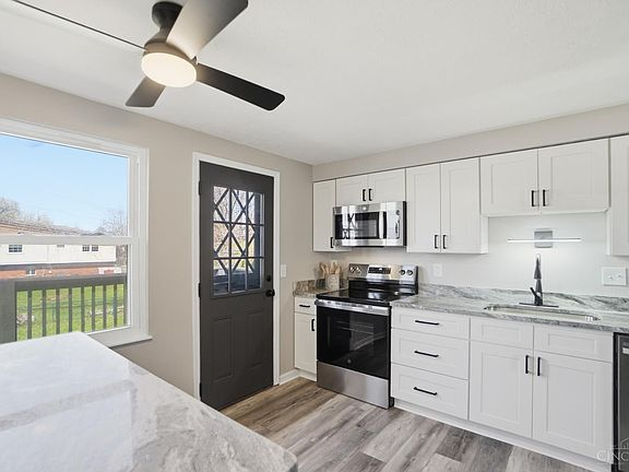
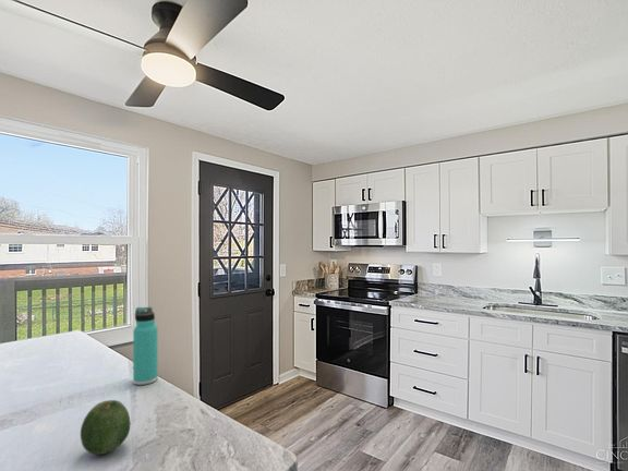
+ fruit [80,399,132,456]
+ thermos bottle [132,306,158,386]
